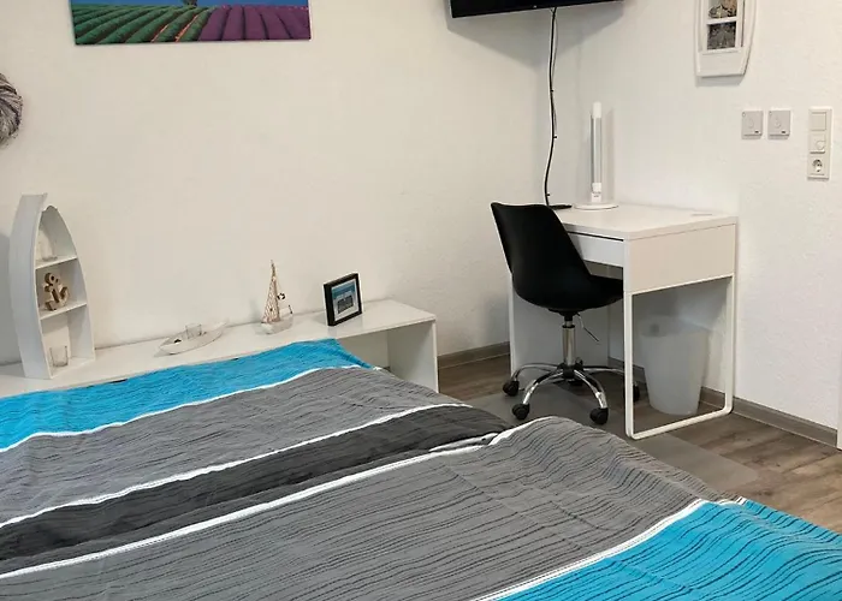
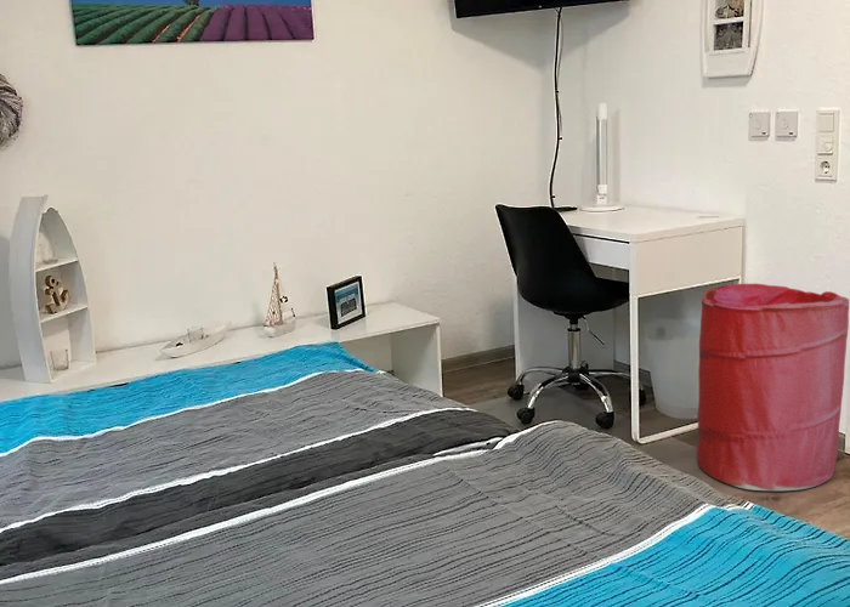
+ laundry hamper [696,283,850,492]
